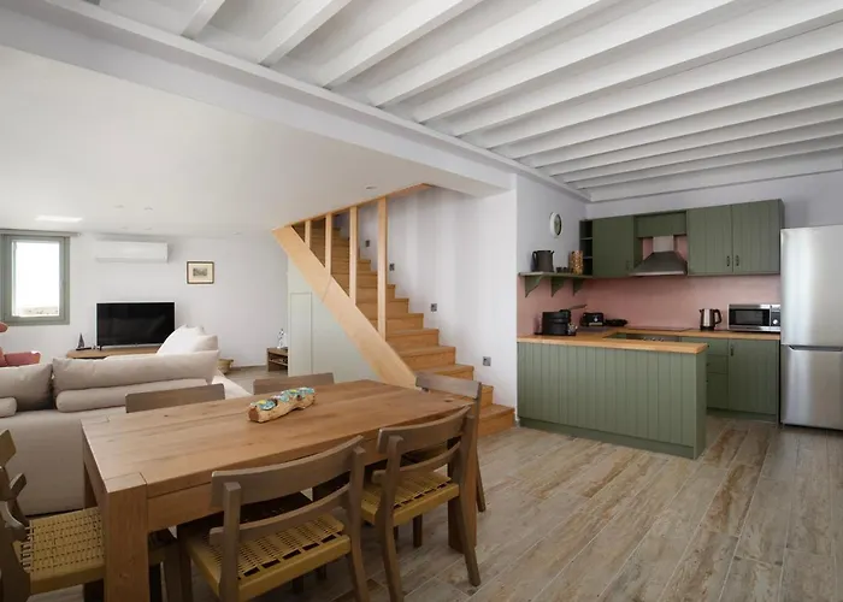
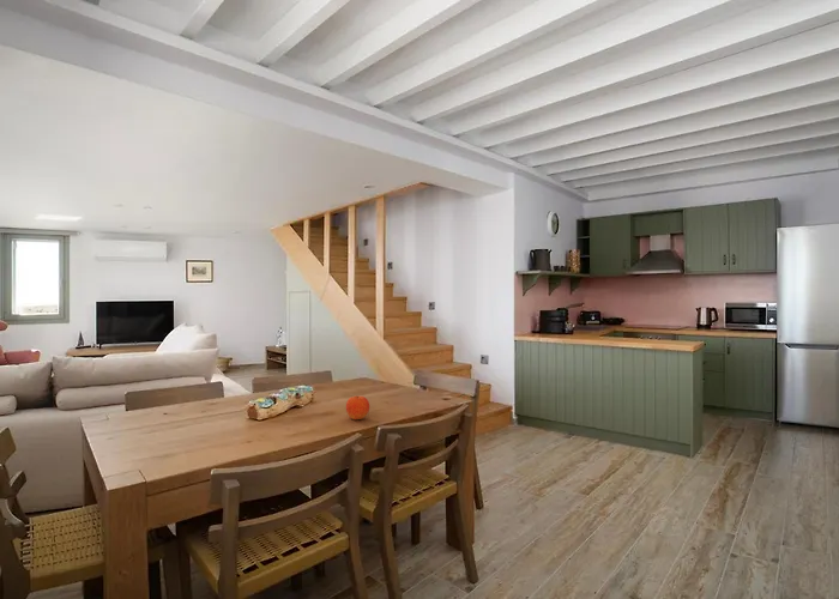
+ fruit [345,395,370,420]
